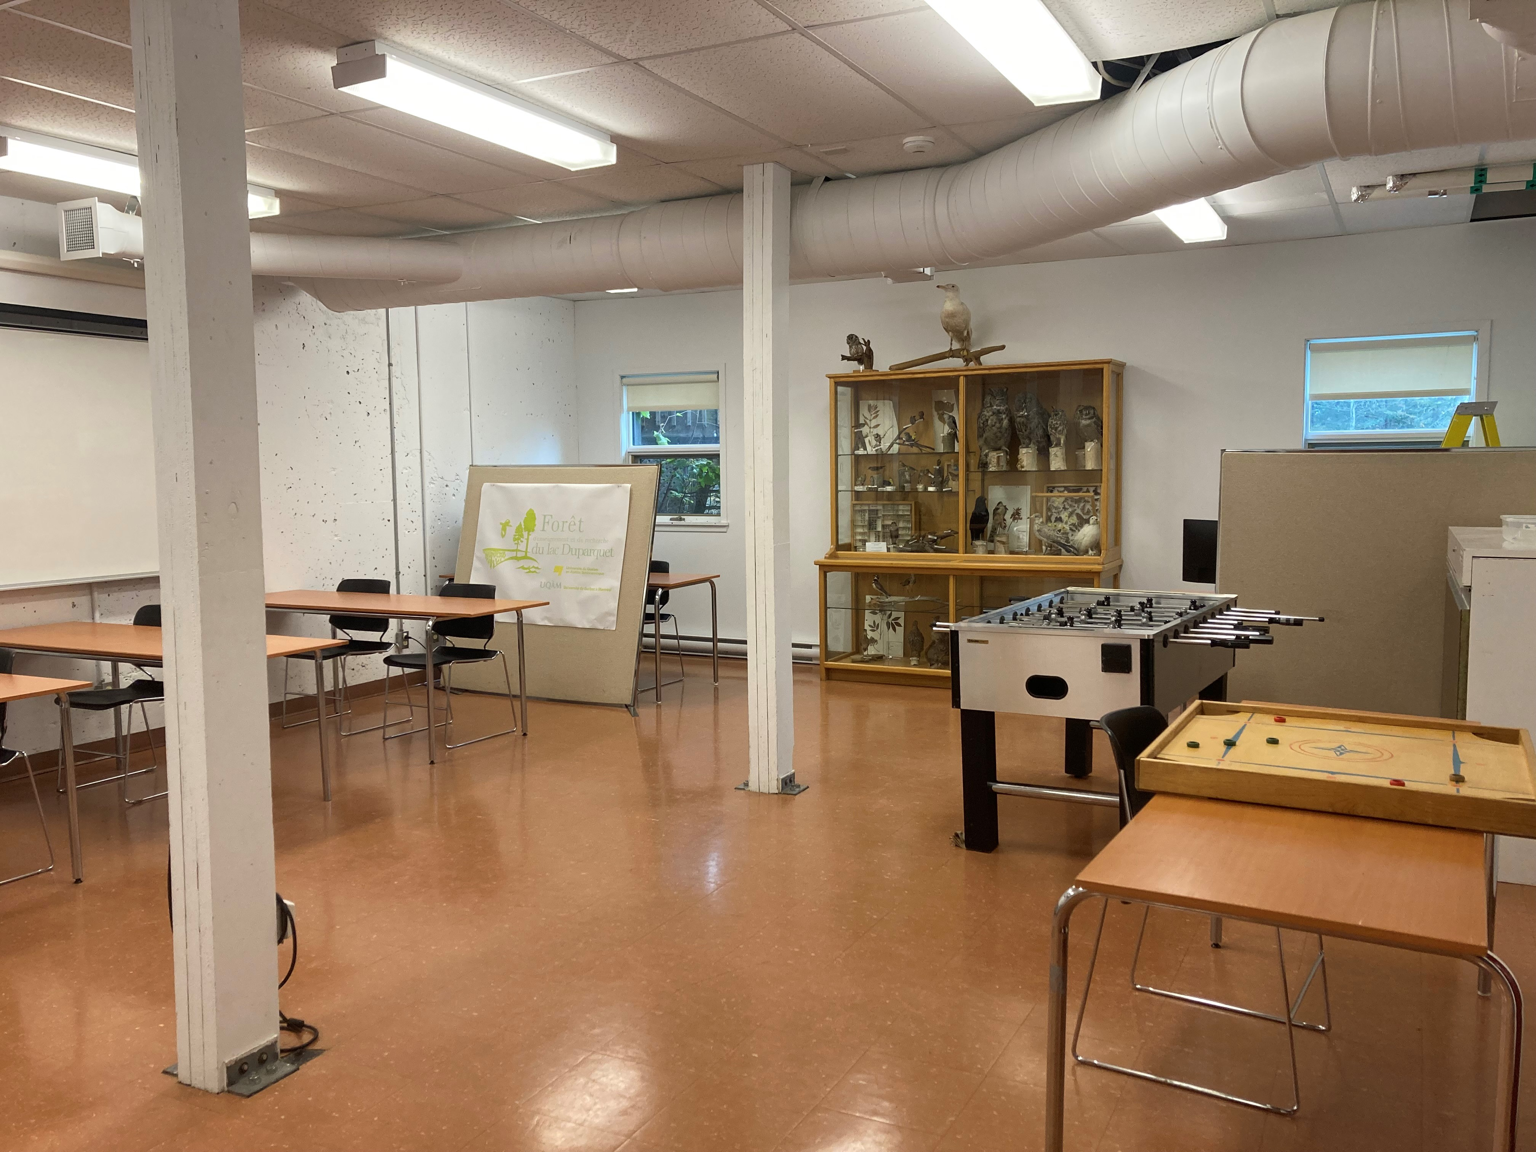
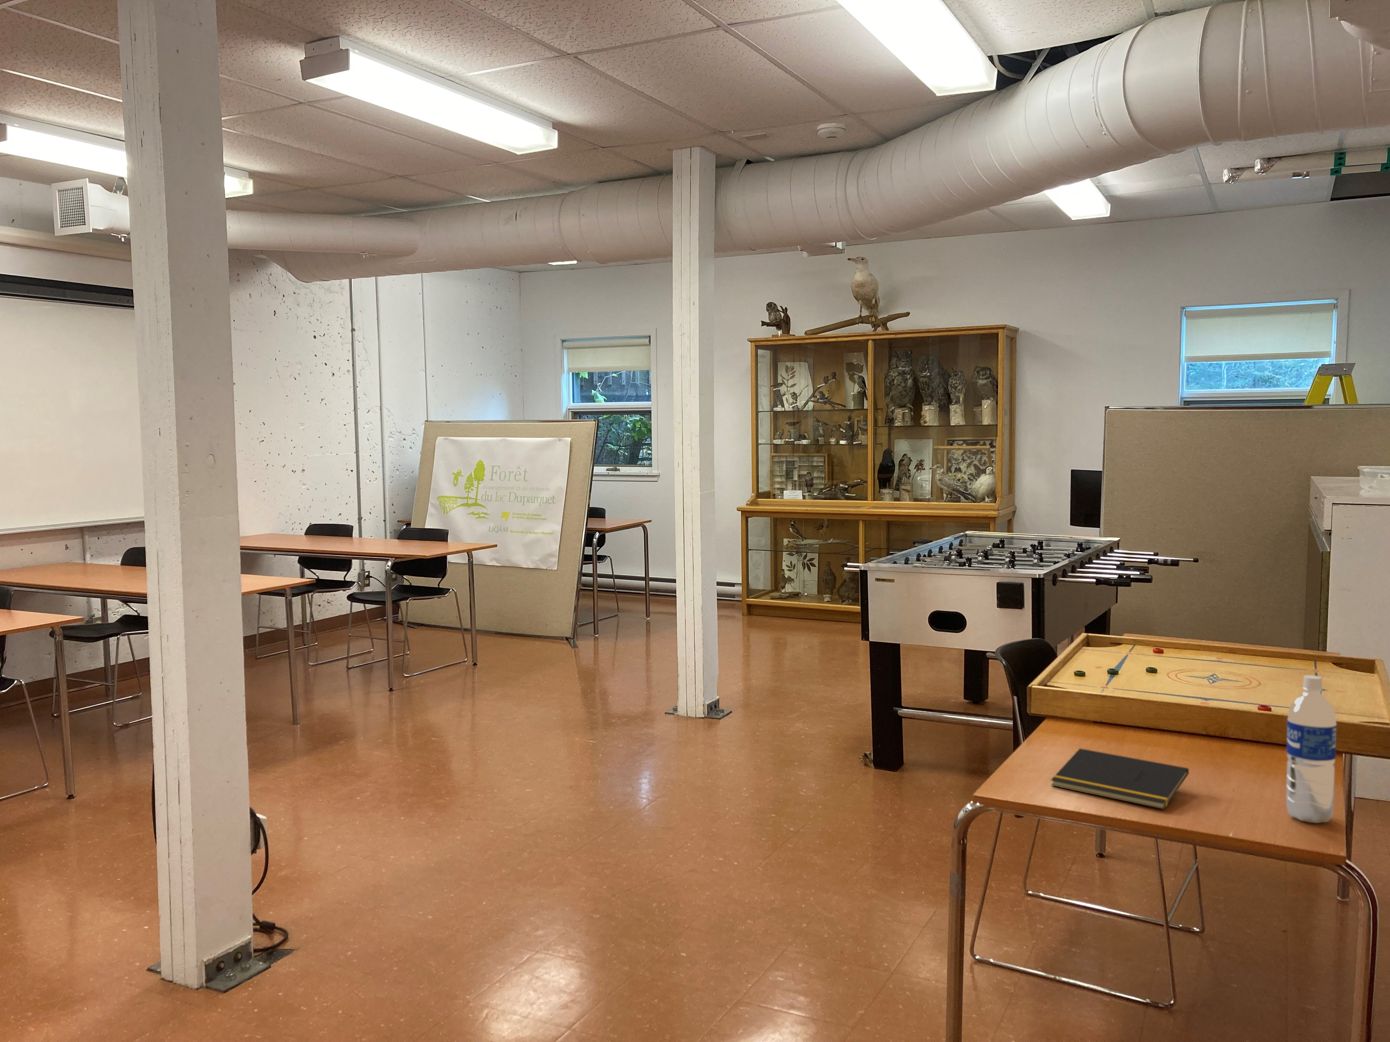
+ notepad [1051,748,1190,810]
+ water bottle [1286,675,1336,823]
